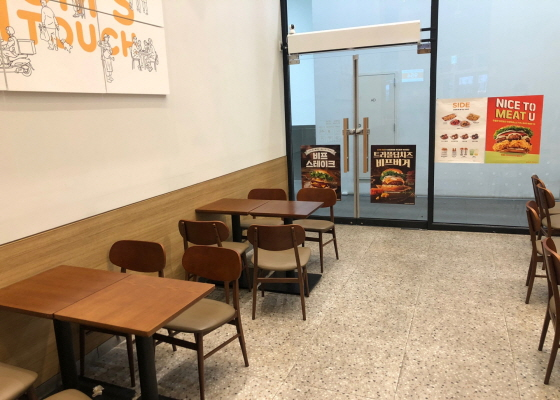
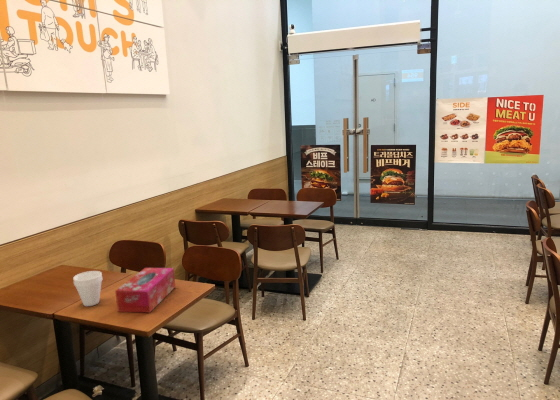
+ cup [72,270,104,307]
+ tissue box [114,267,176,314]
